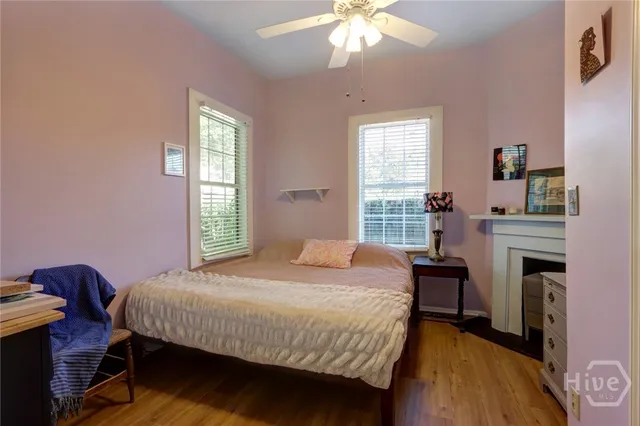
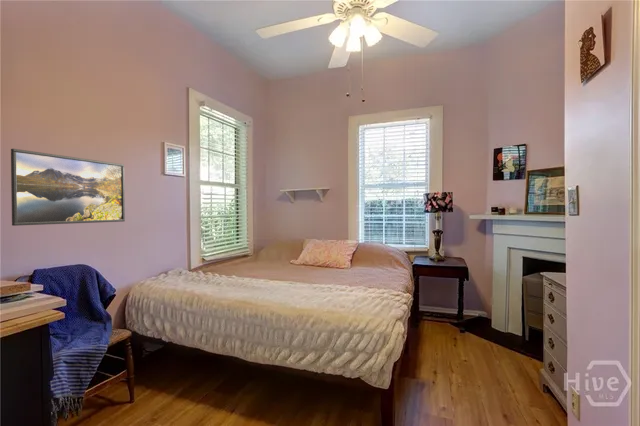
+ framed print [10,148,126,227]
